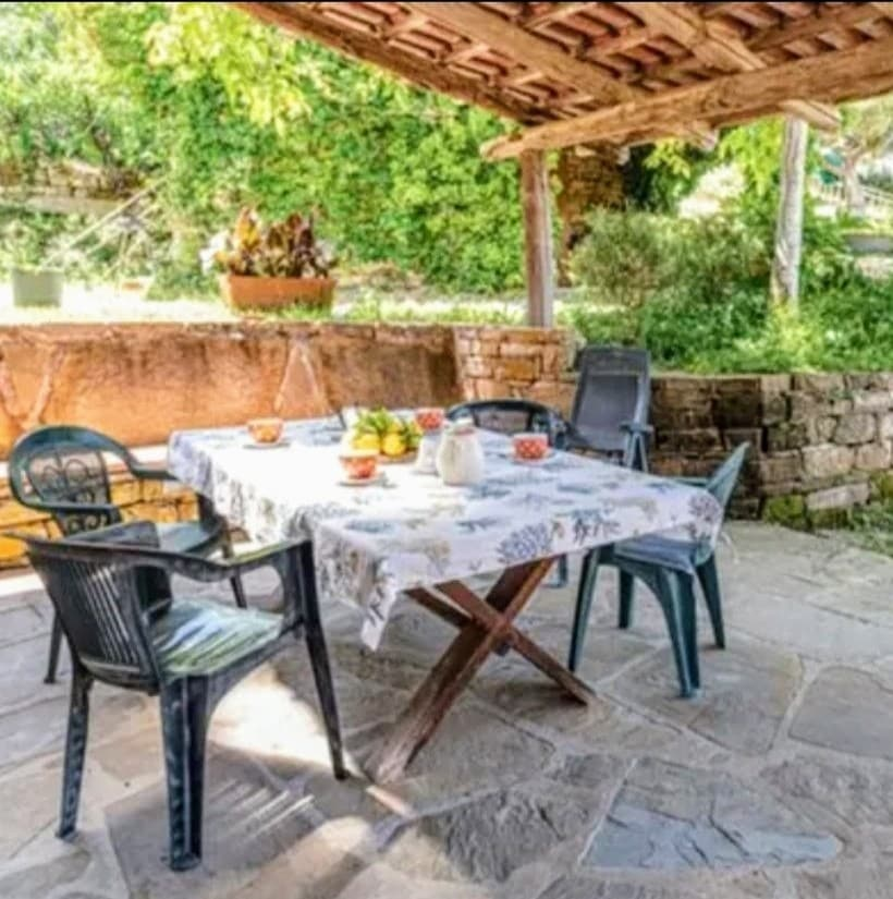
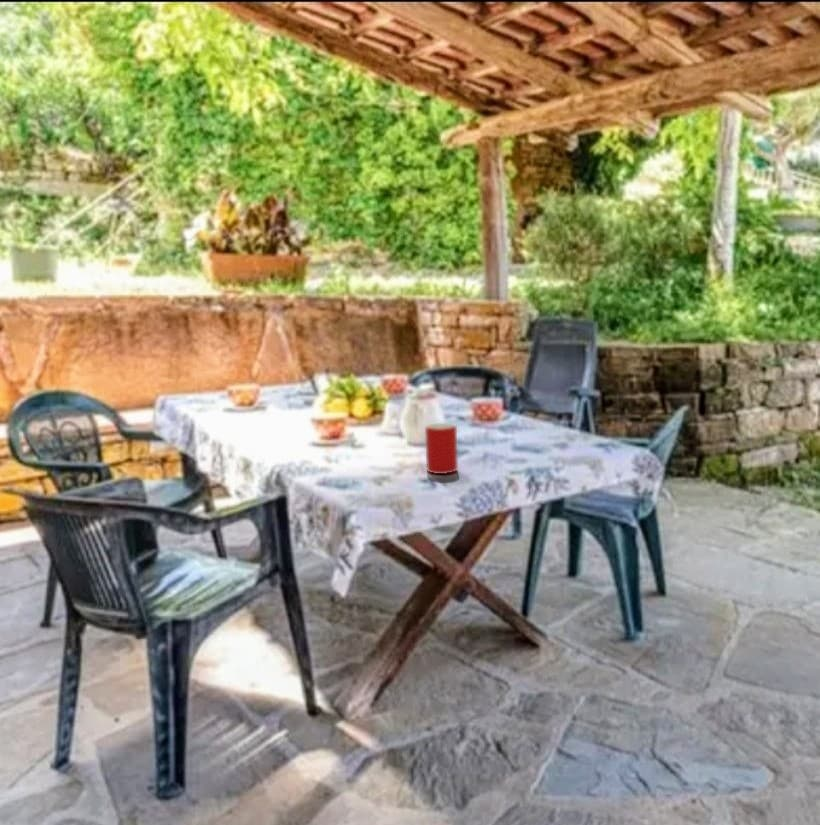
+ cup [424,422,459,475]
